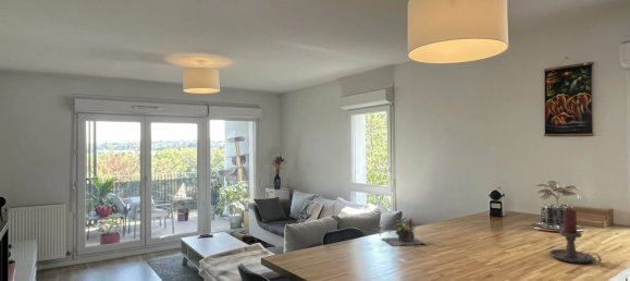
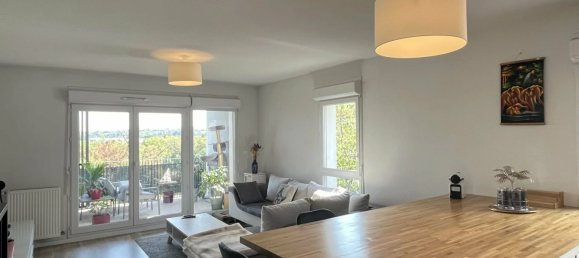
- plant [369,217,427,247]
- candle holder [548,207,603,265]
